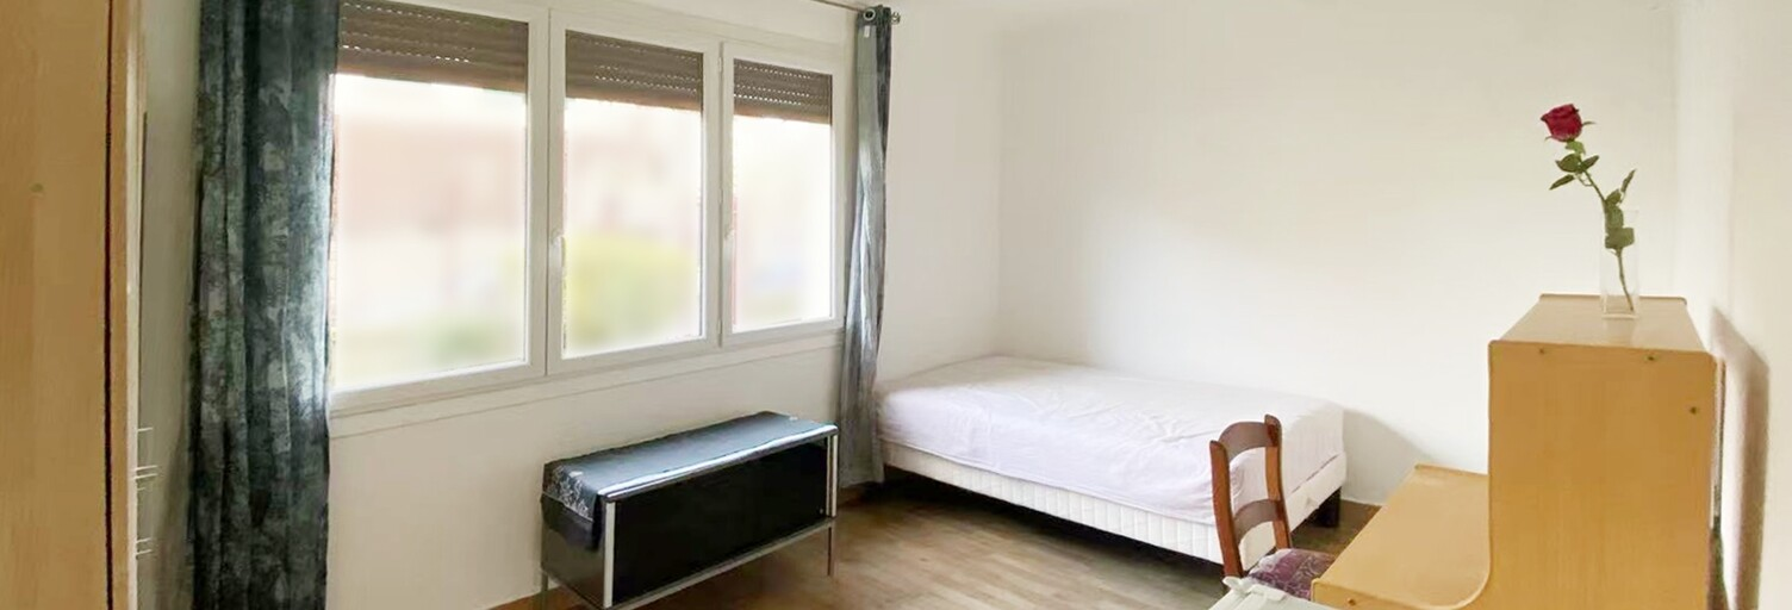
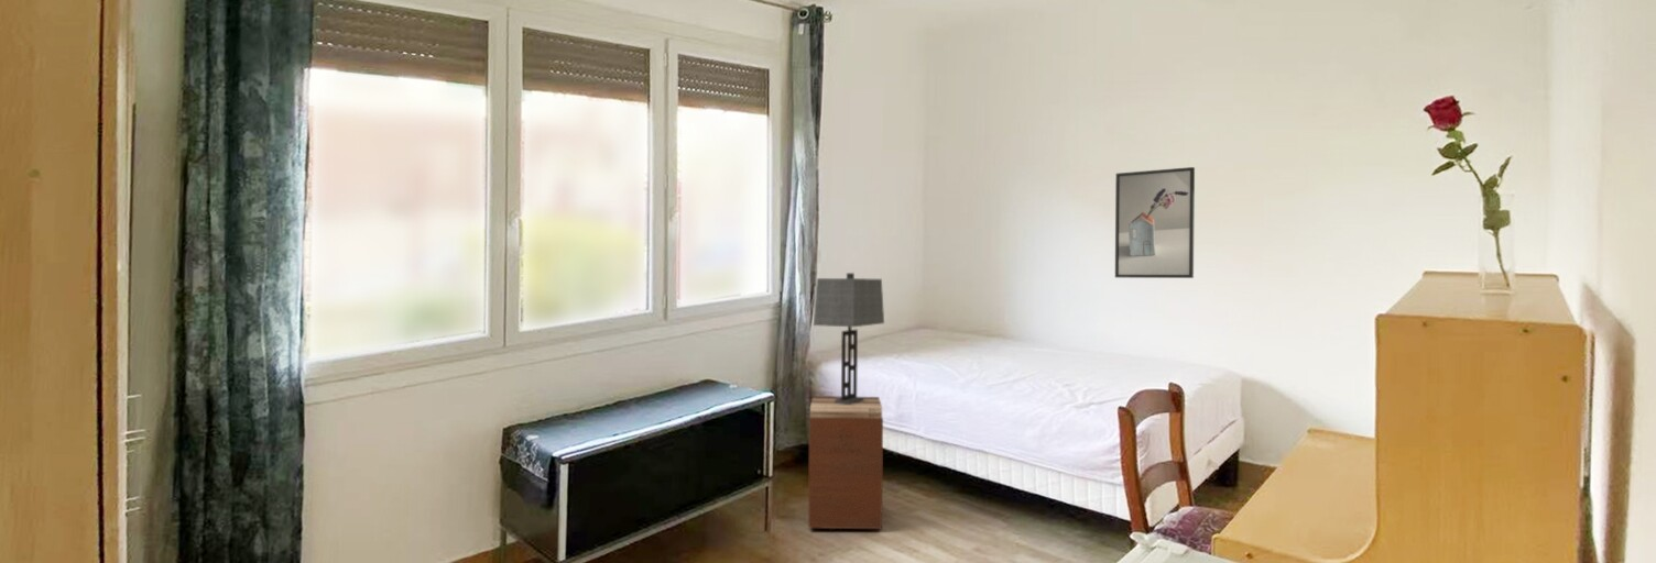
+ table lamp [813,272,885,405]
+ nightstand [807,395,884,530]
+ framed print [1114,166,1196,279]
